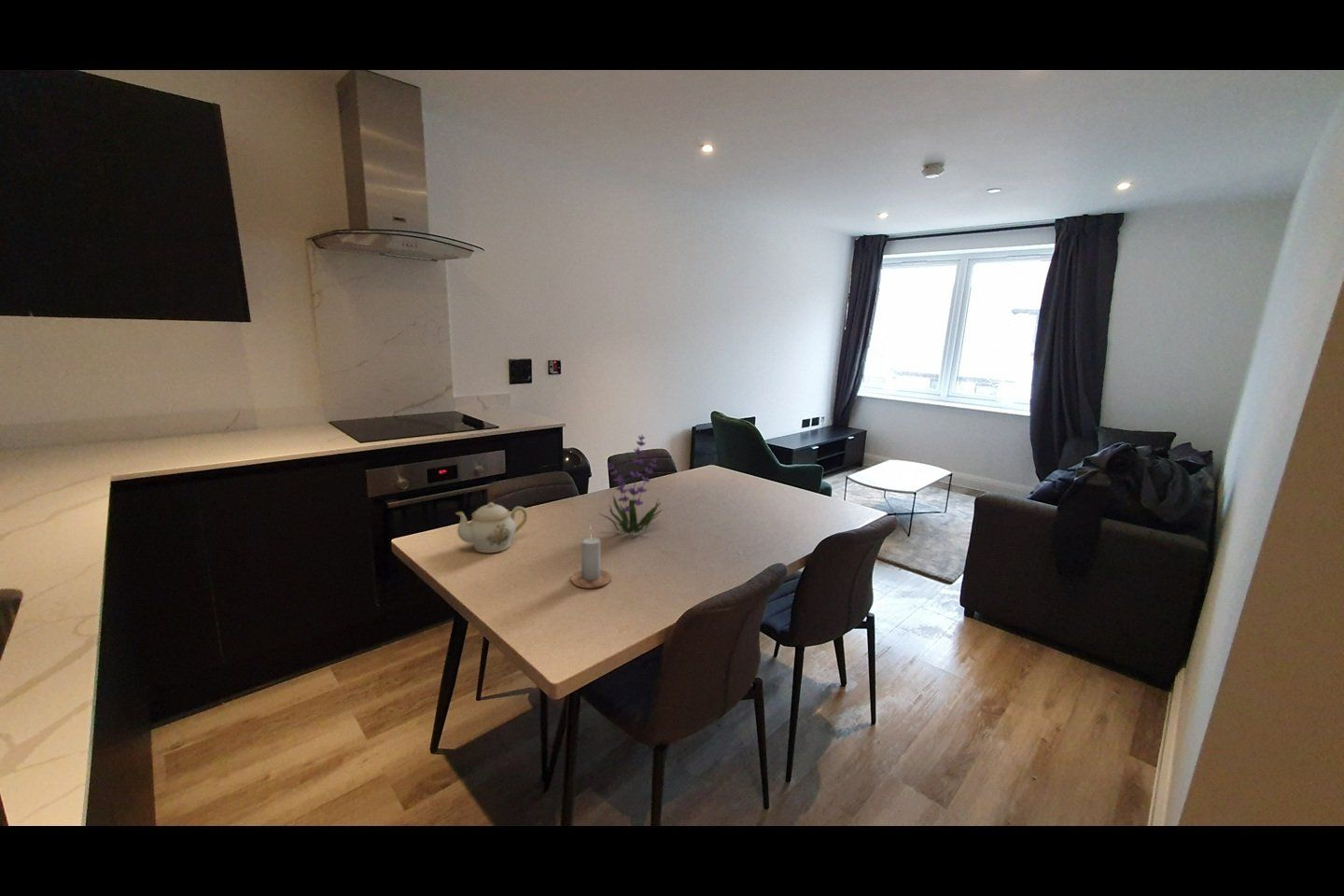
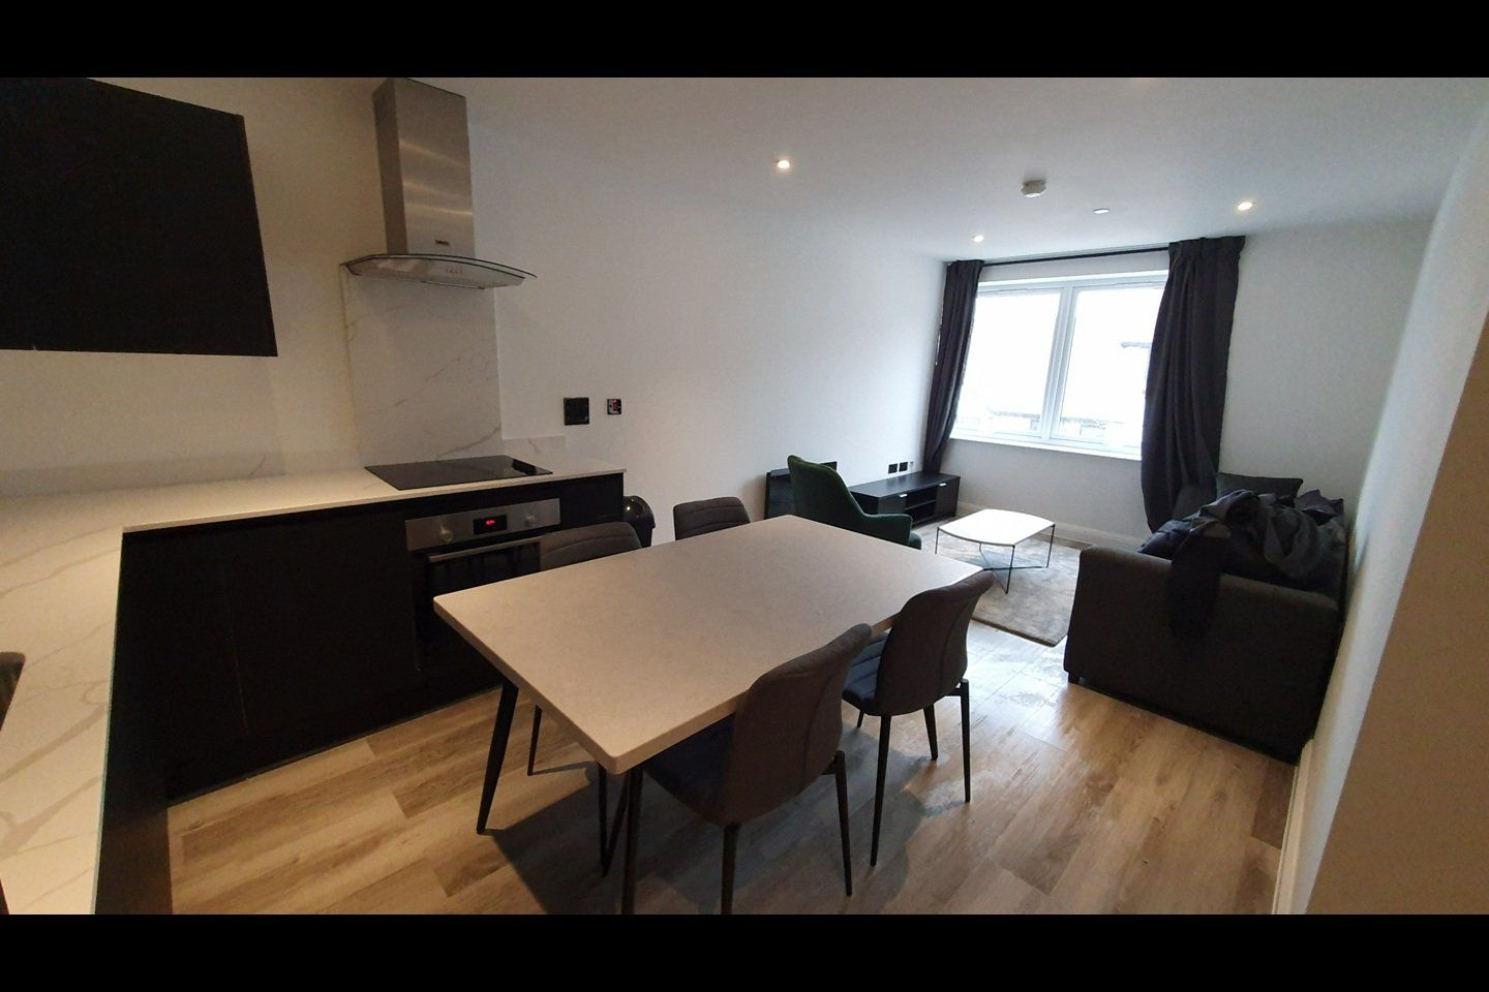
- teapot [455,501,528,553]
- candle [569,525,612,589]
- plant [598,434,664,536]
